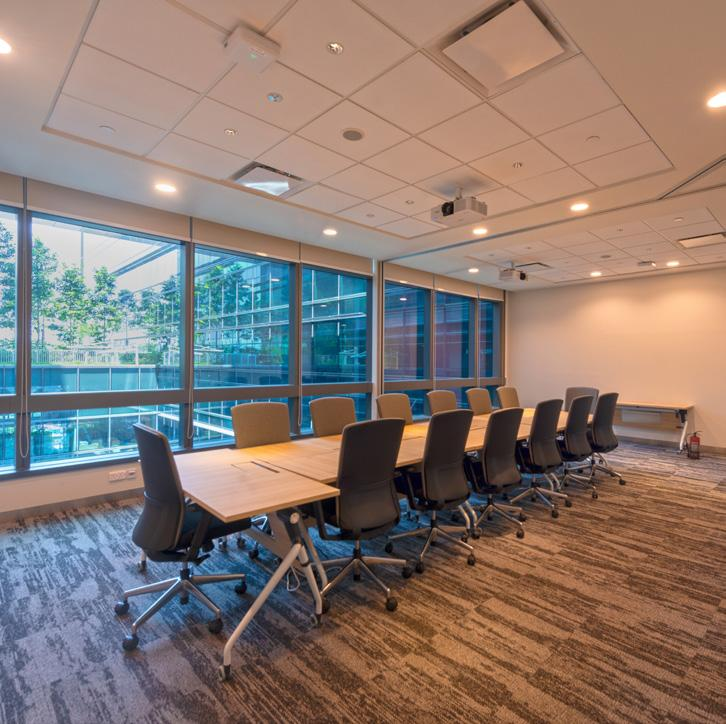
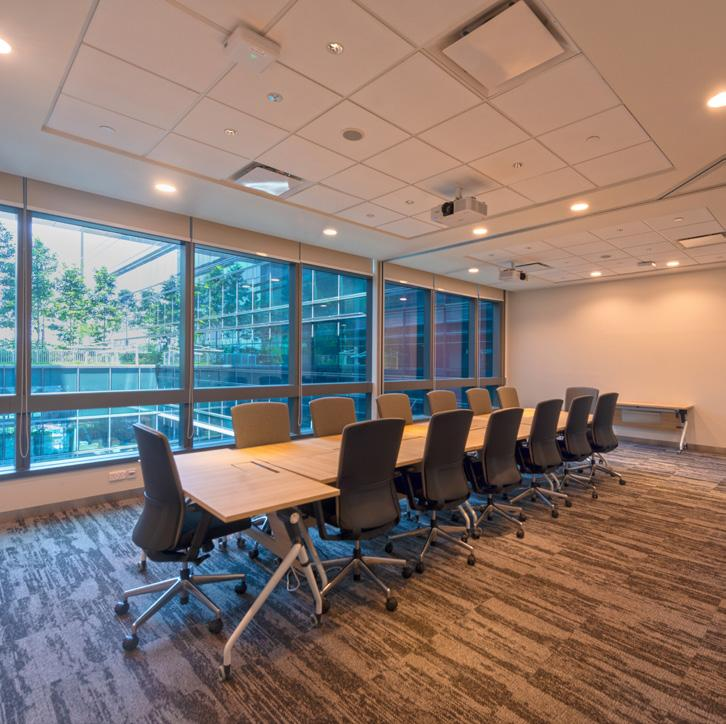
- fire extinguisher [685,430,703,460]
